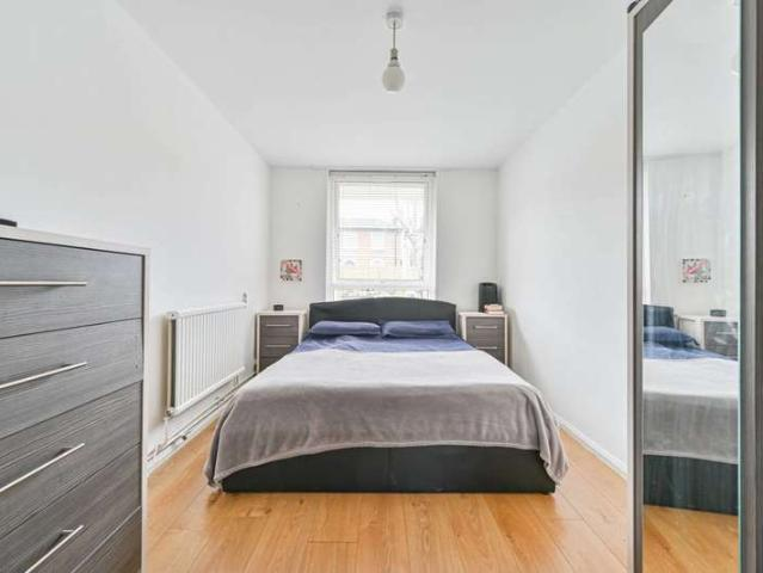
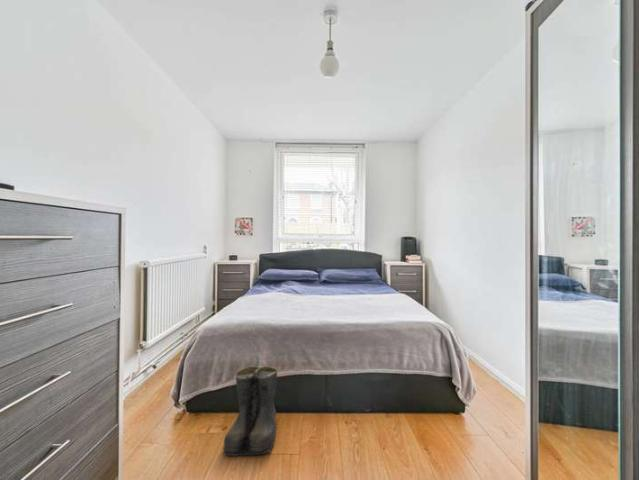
+ boots [222,365,279,457]
